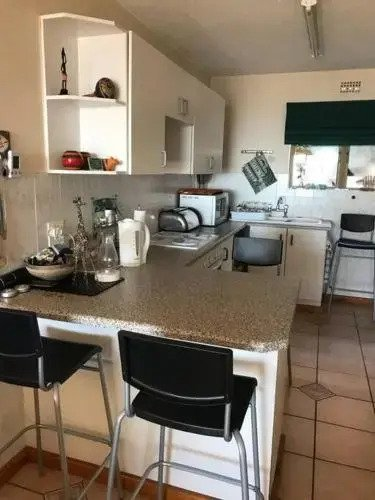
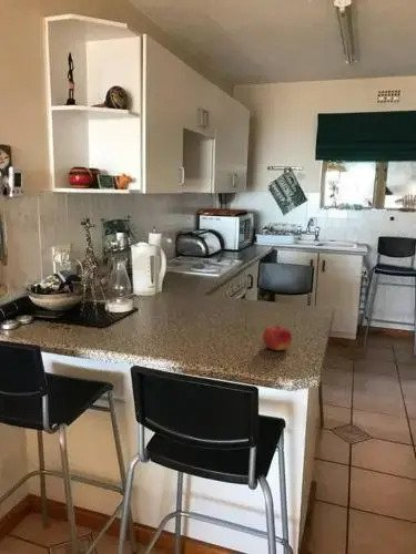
+ fruit [262,324,293,351]
